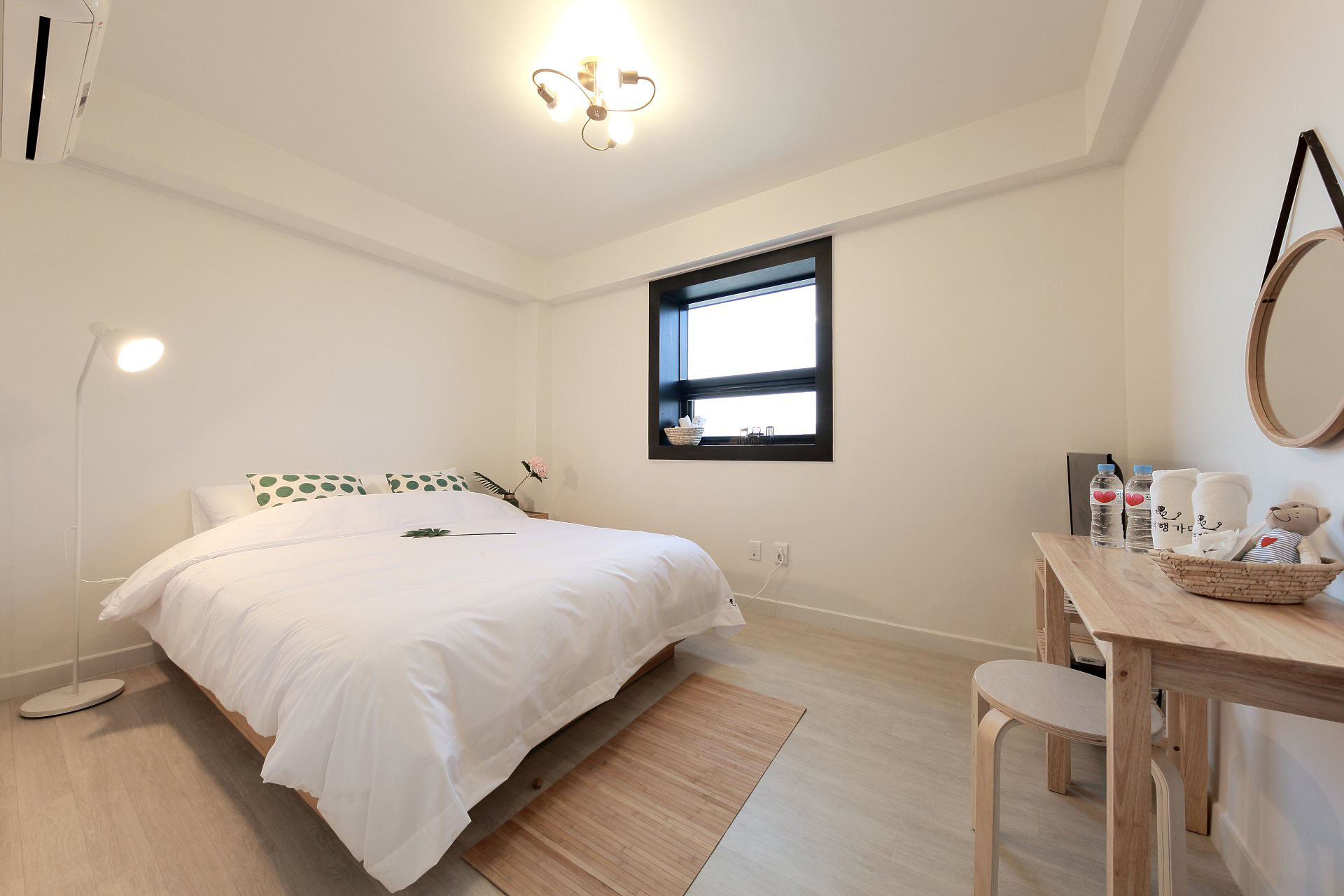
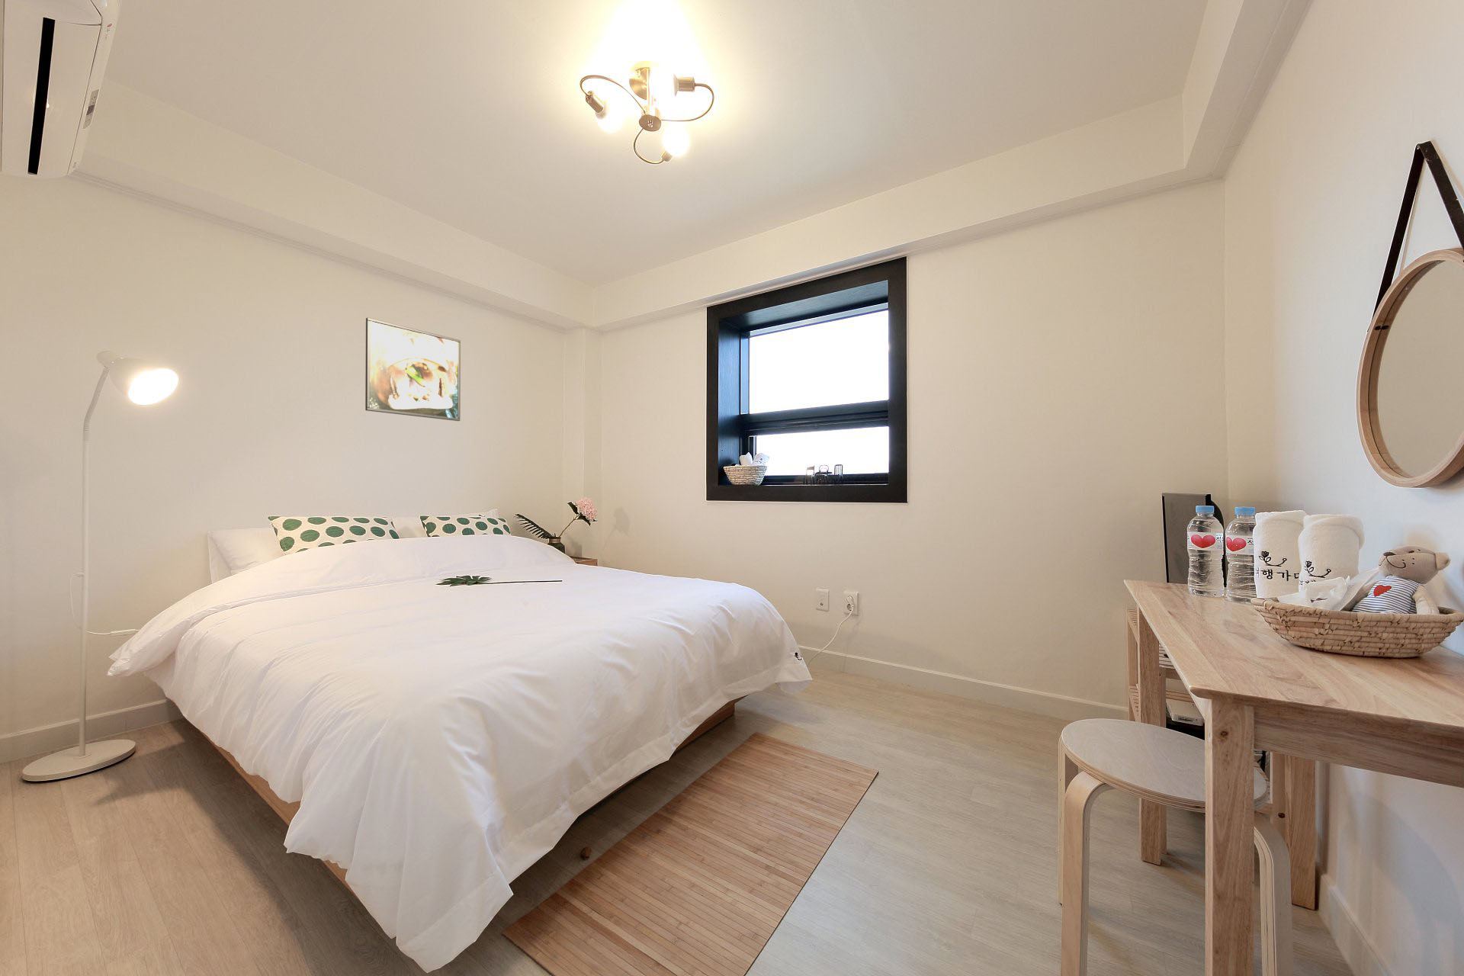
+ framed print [365,317,461,422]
